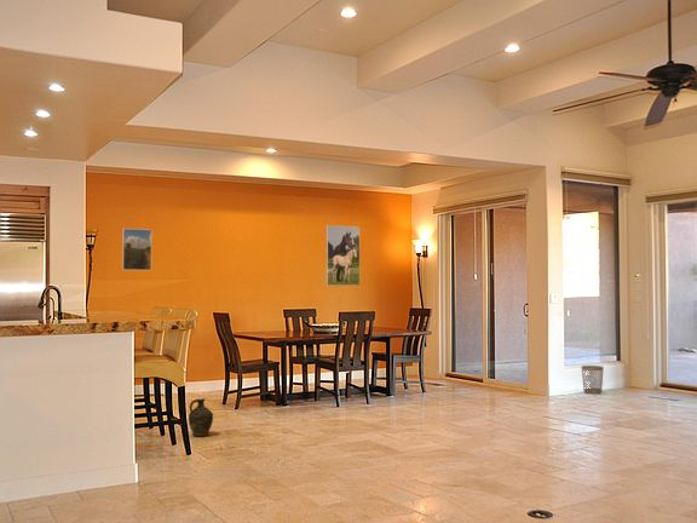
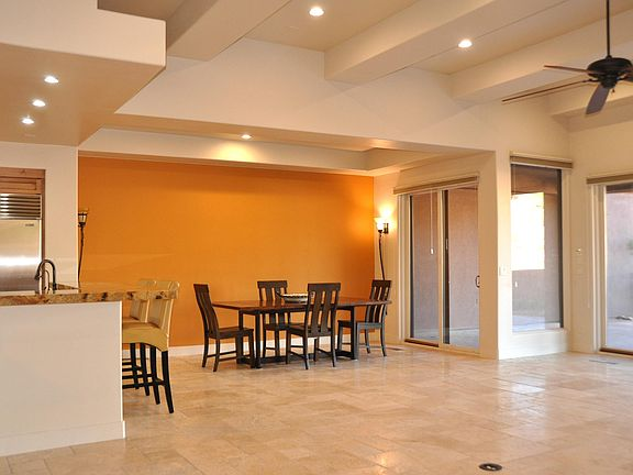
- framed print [121,228,152,271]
- ceramic jug [188,397,214,437]
- wastebasket [581,364,605,395]
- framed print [326,224,361,287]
